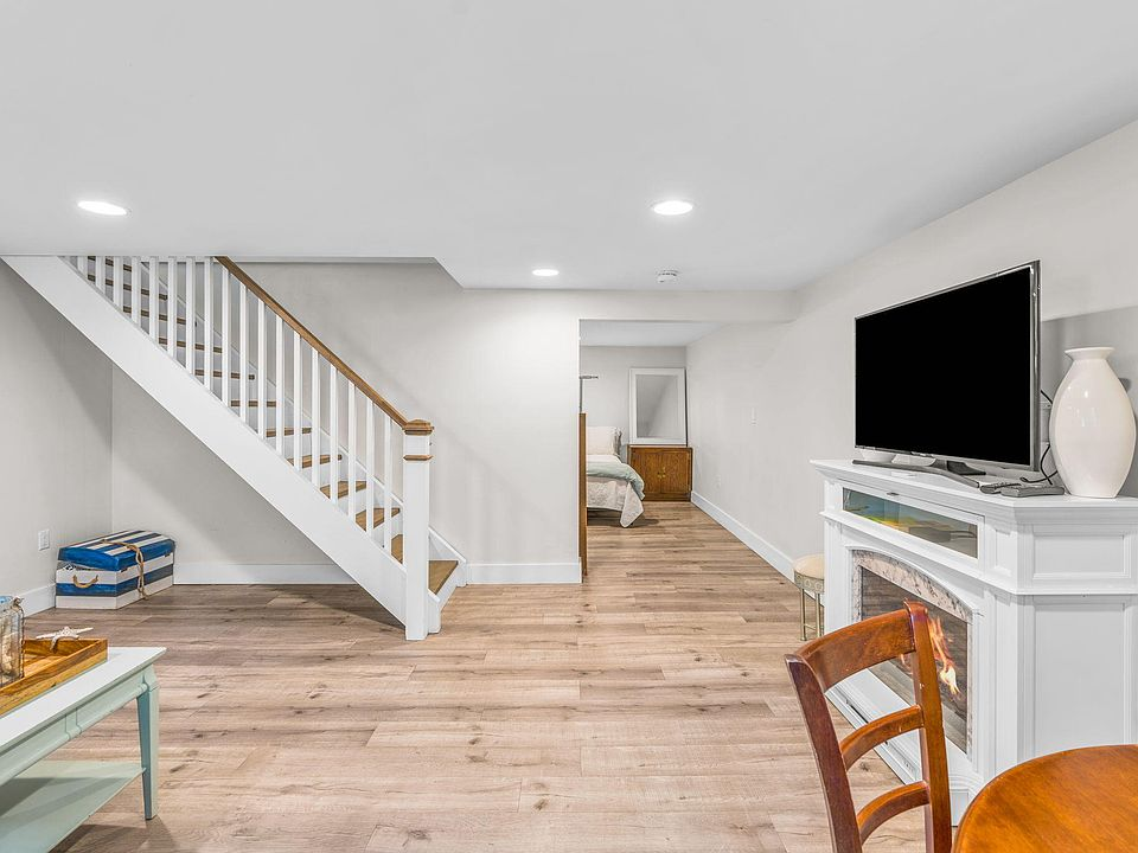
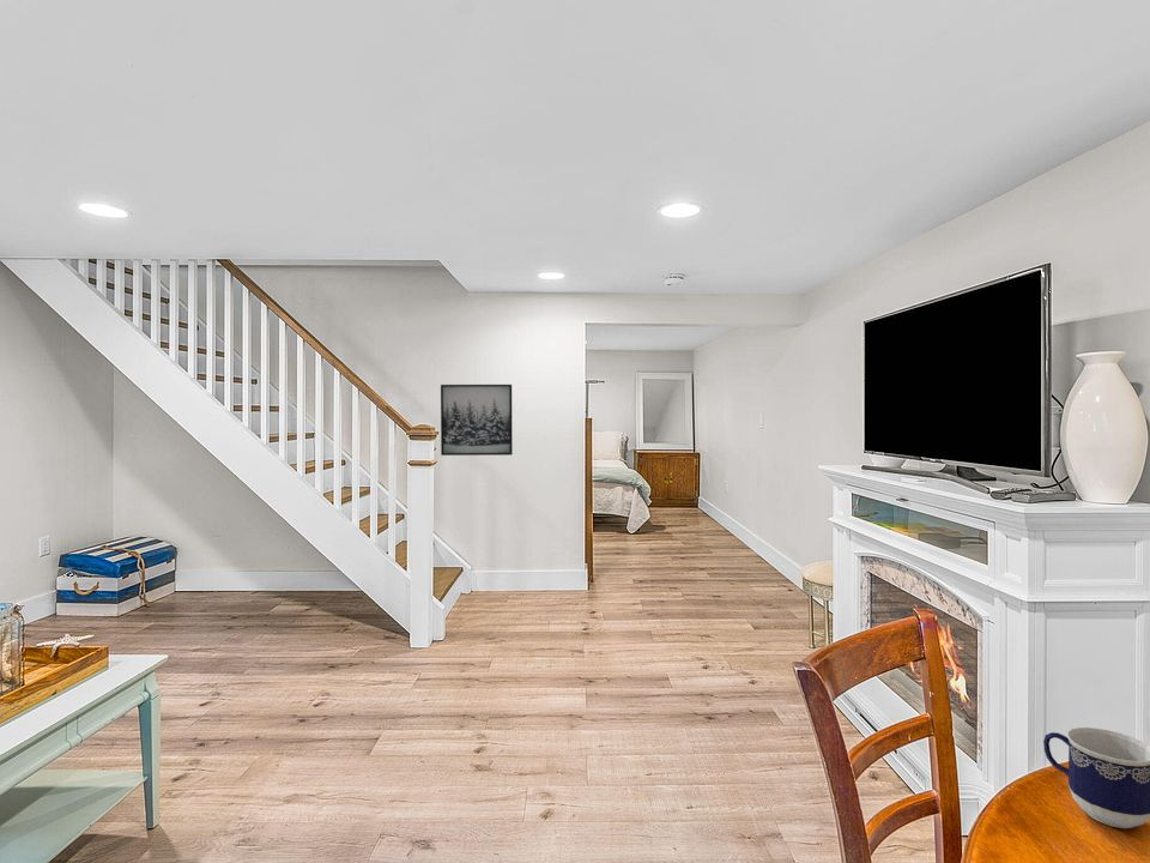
+ cup [1042,726,1150,829]
+ wall art [440,384,514,457]
